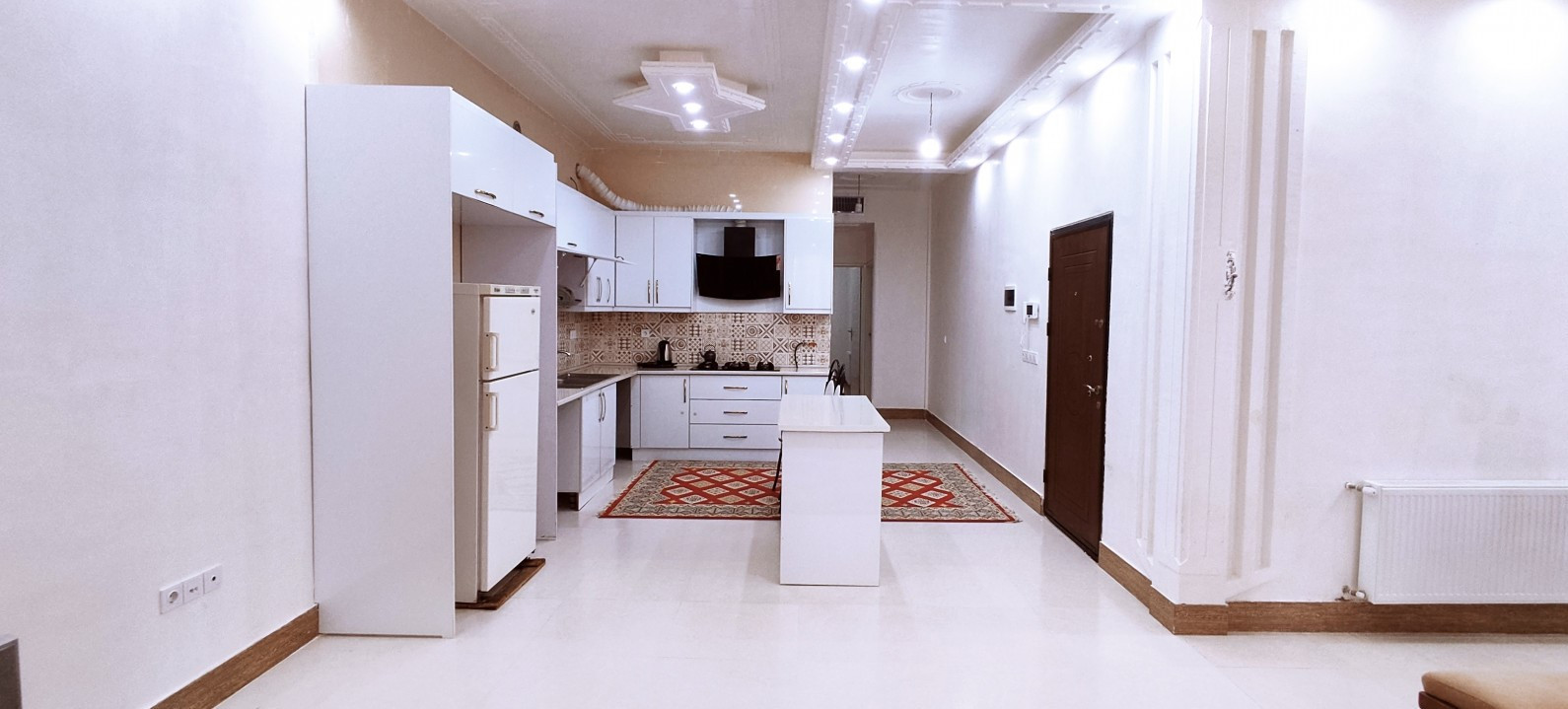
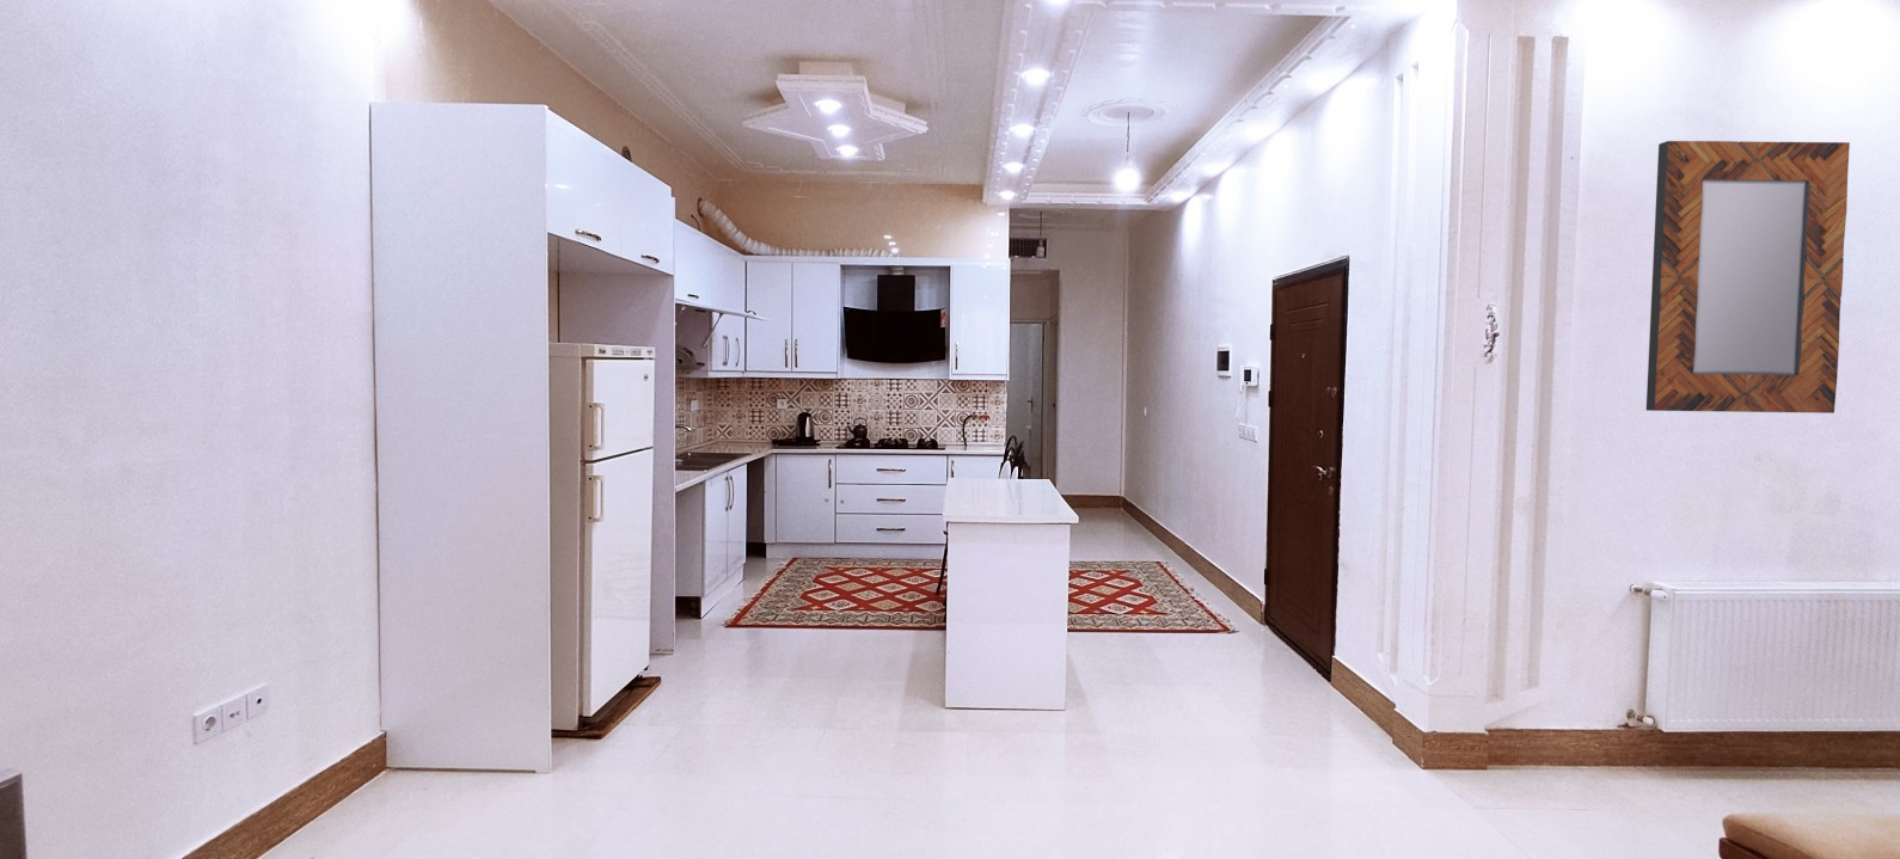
+ home mirror [1646,139,1852,414]
